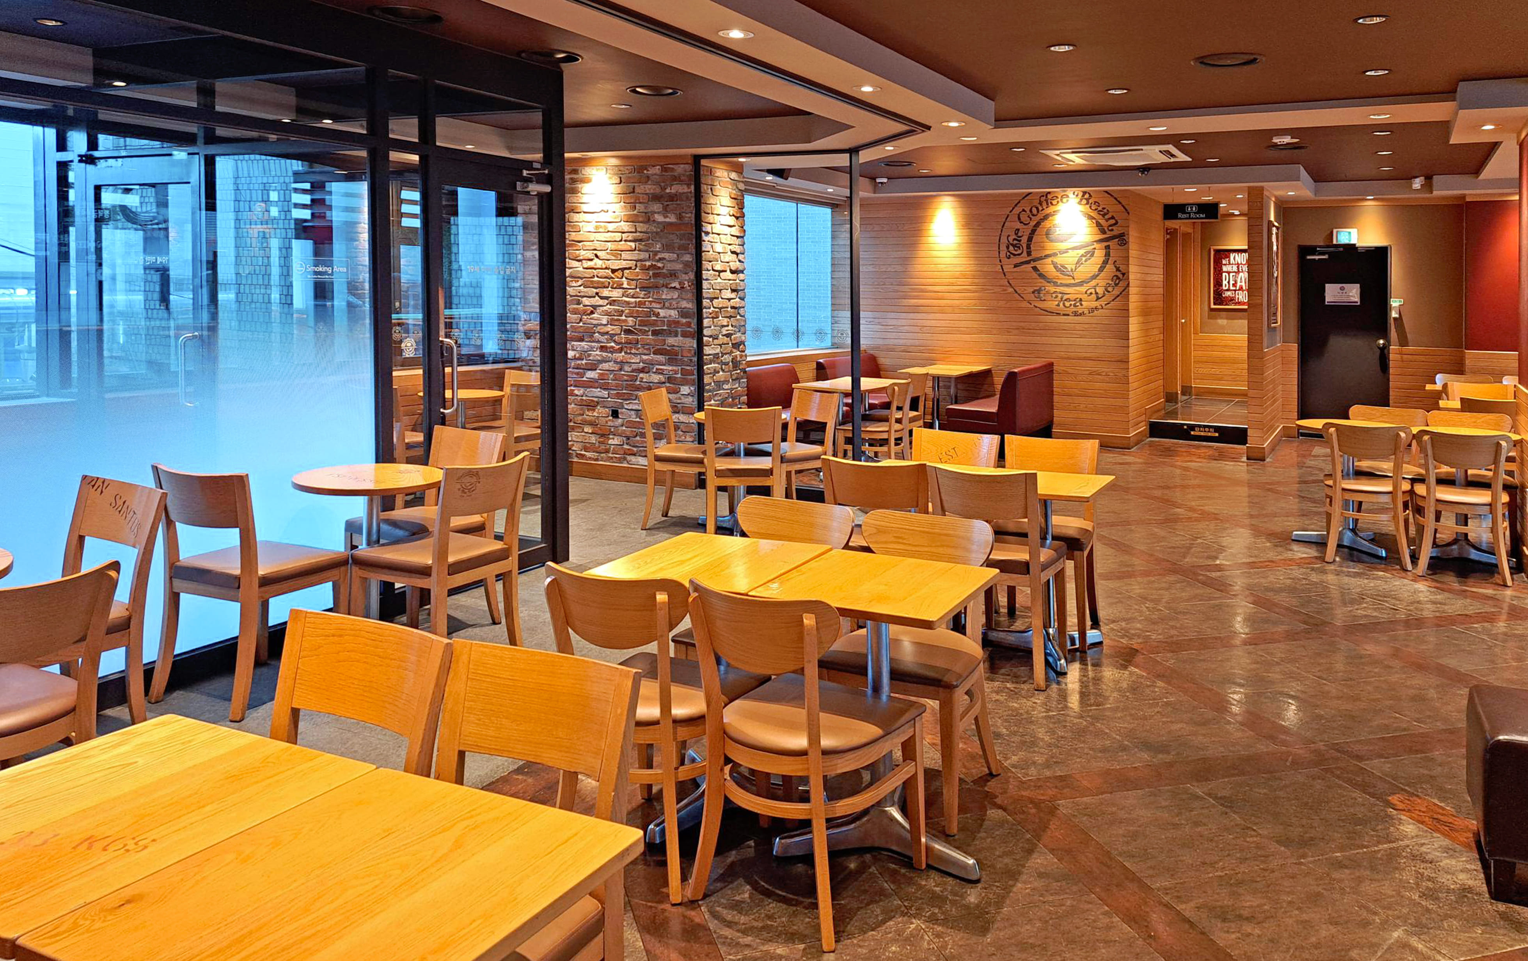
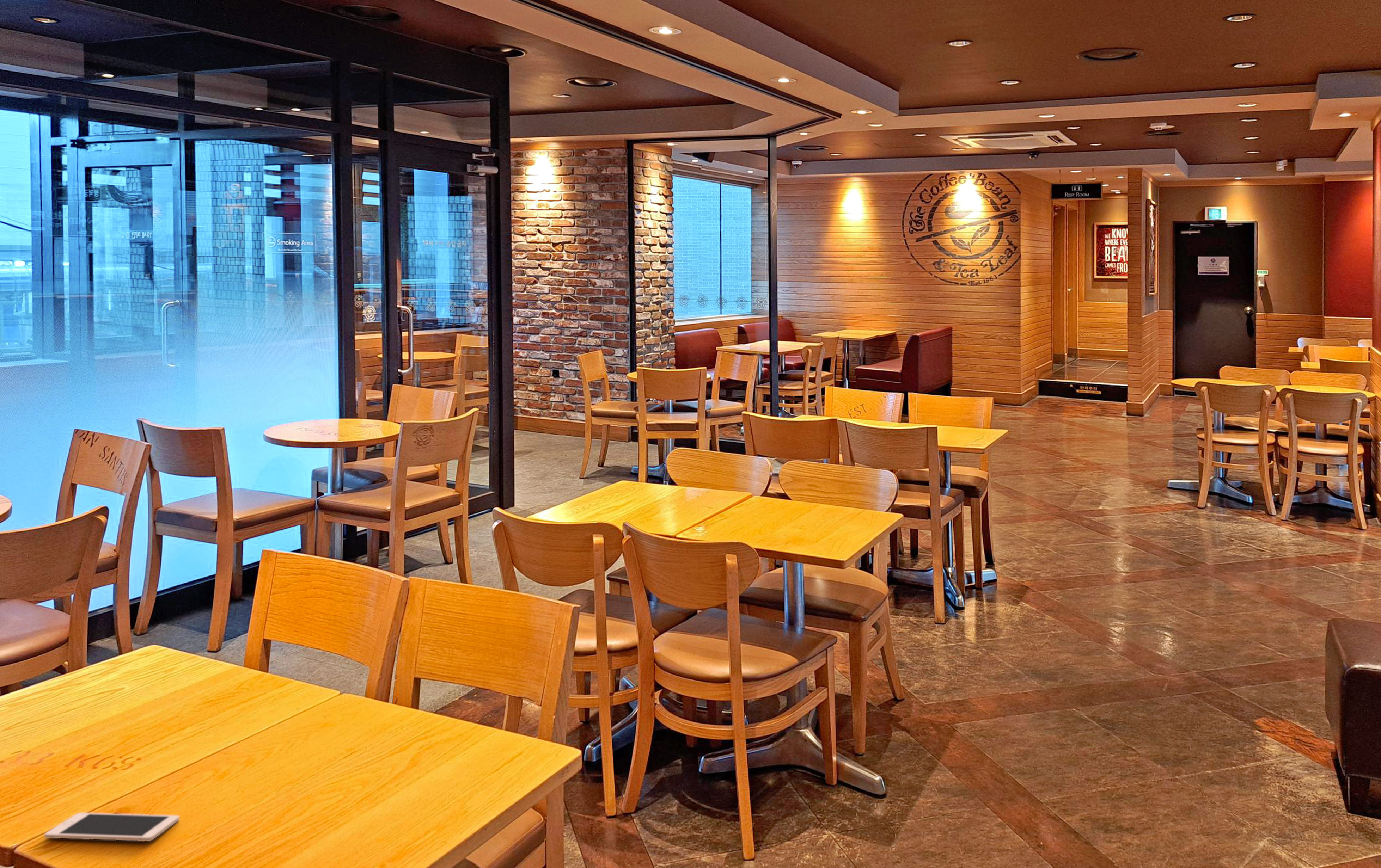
+ cell phone [44,813,179,842]
